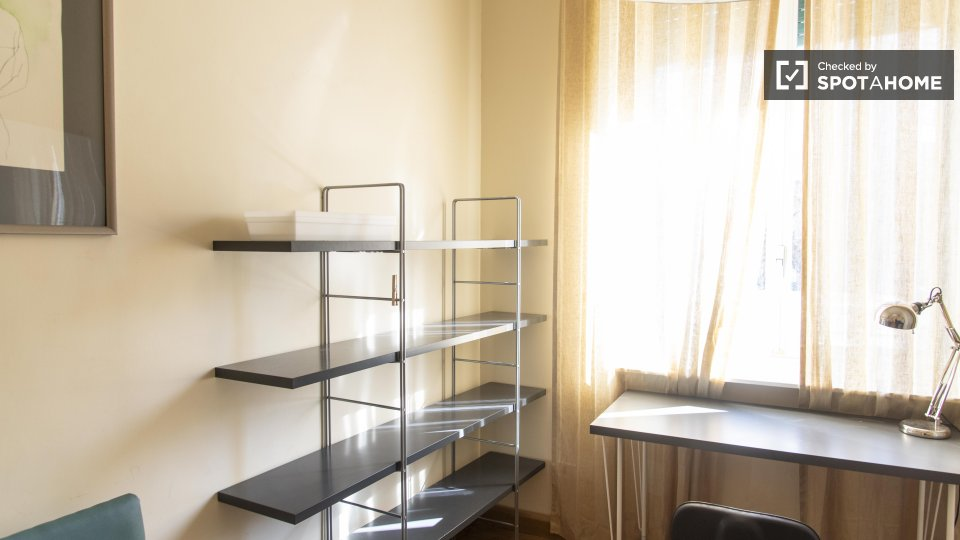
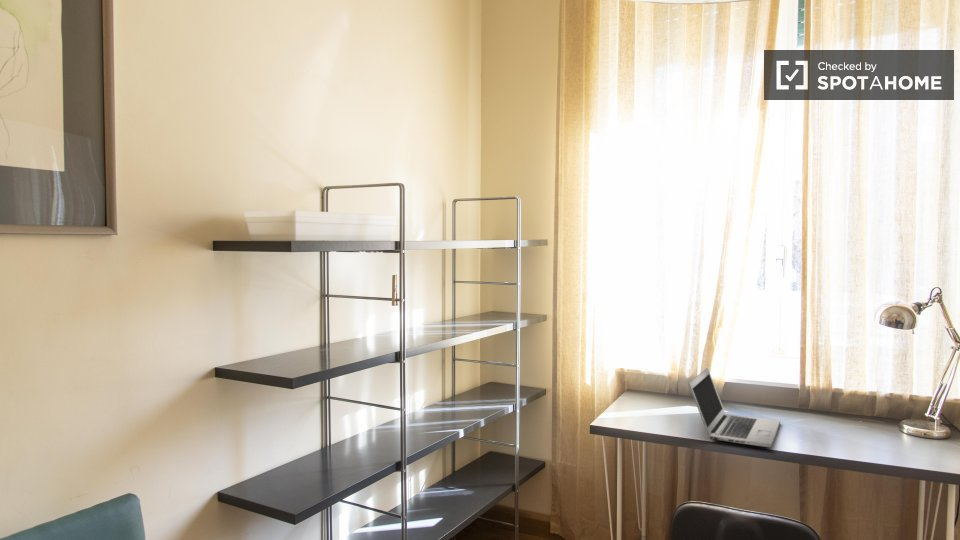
+ laptop [687,367,781,449]
